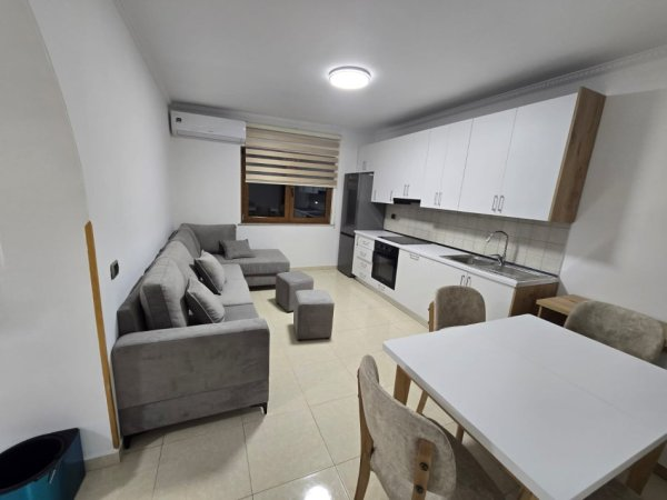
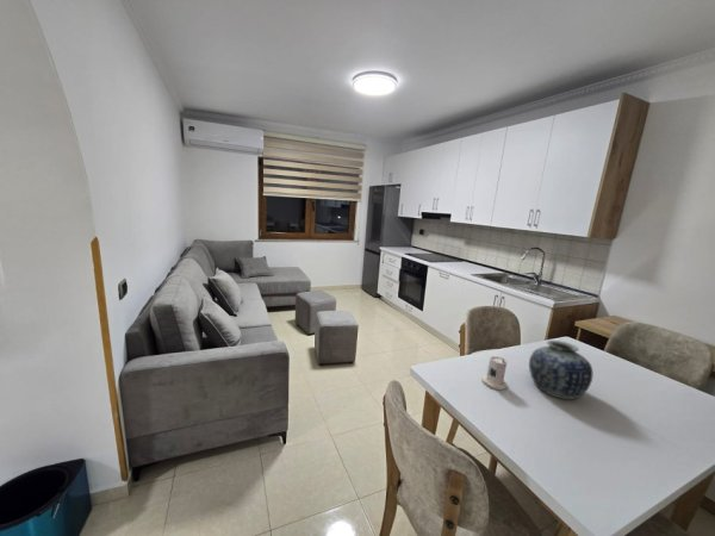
+ vase [528,339,593,400]
+ candle [480,355,508,391]
